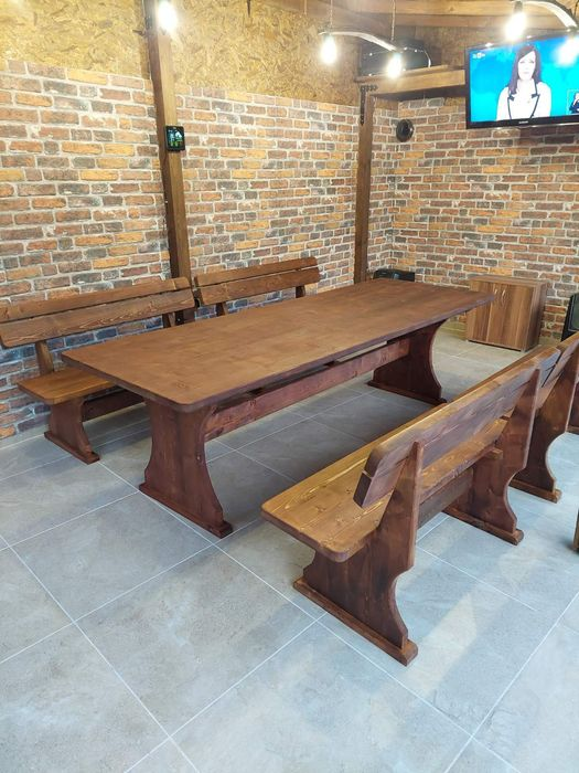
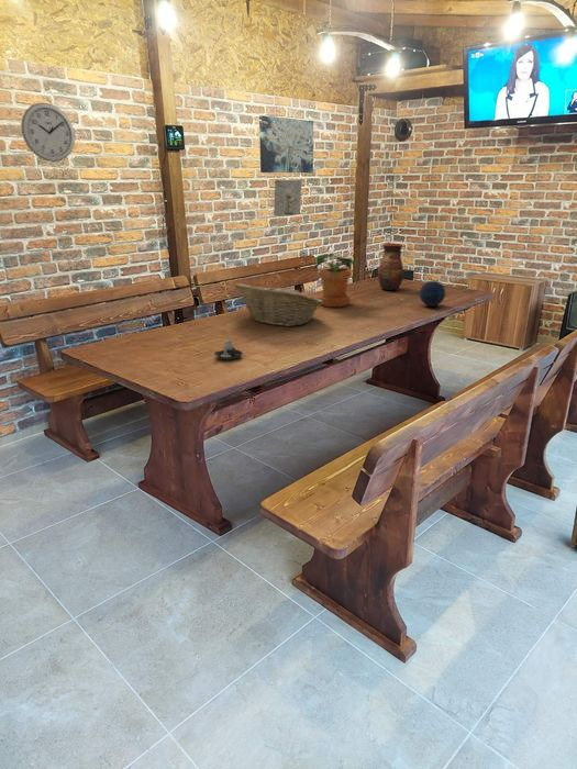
+ wall art [258,114,314,174]
+ fruit basket [233,282,322,327]
+ decorative orb [419,280,446,308]
+ wall clock [20,102,76,163]
+ potted plant [314,252,358,308]
+ vase [377,243,404,291]
+ candle [213,334,244,361]
+ relief sculpture [273,179,302,218]
